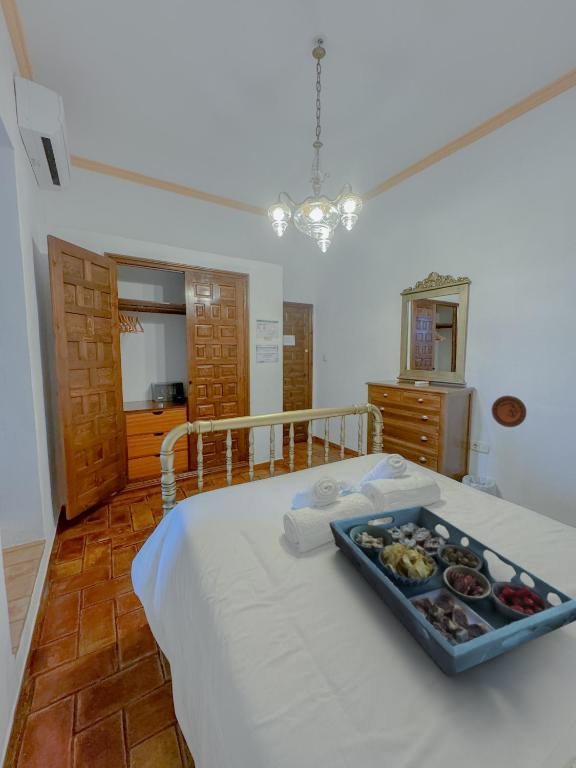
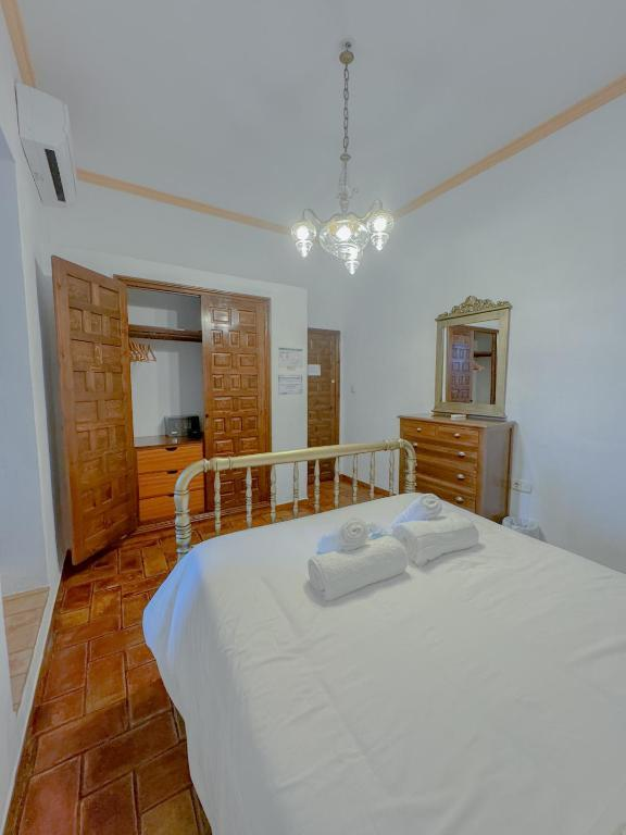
- serving tray [328,504,576,678]
- decorative plate [491,395,527,428]
